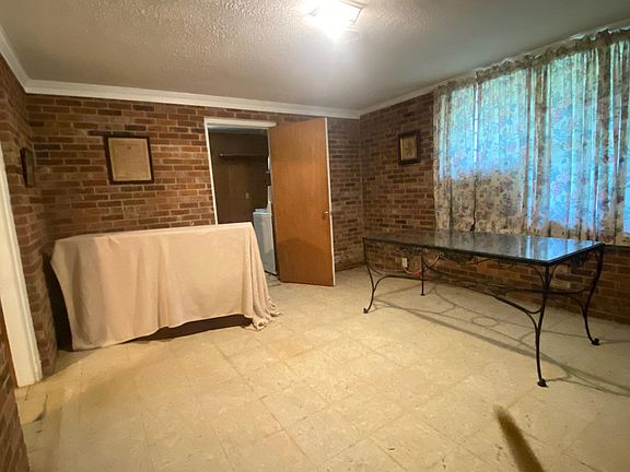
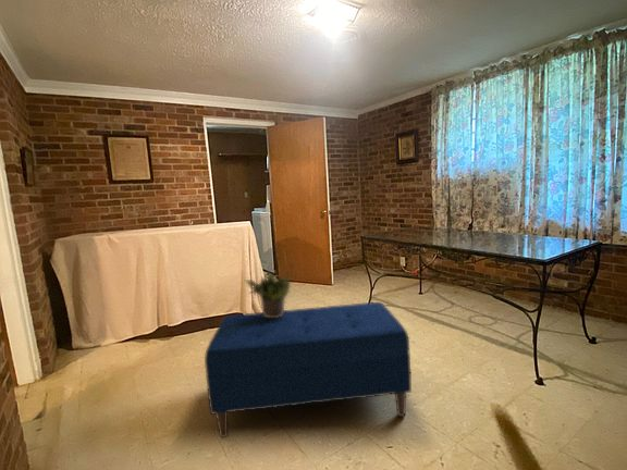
+ potted plant [244,268,292,318]
+ bench [204,301,413,438]
